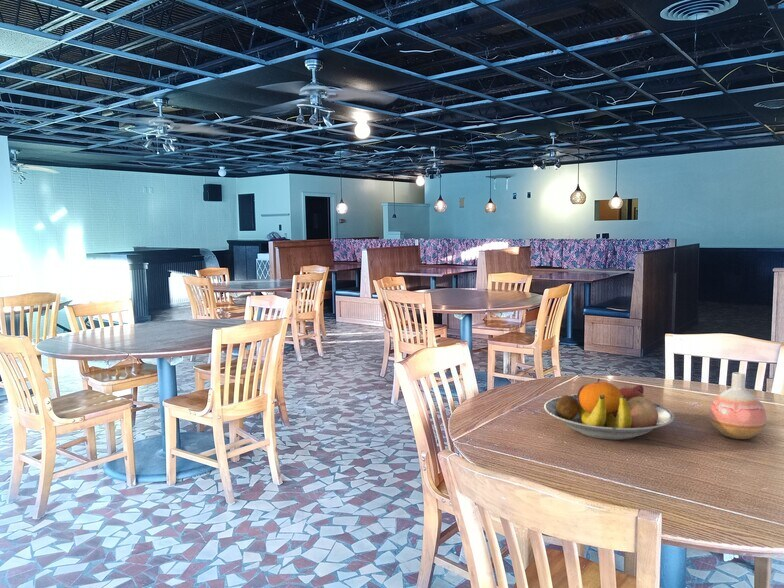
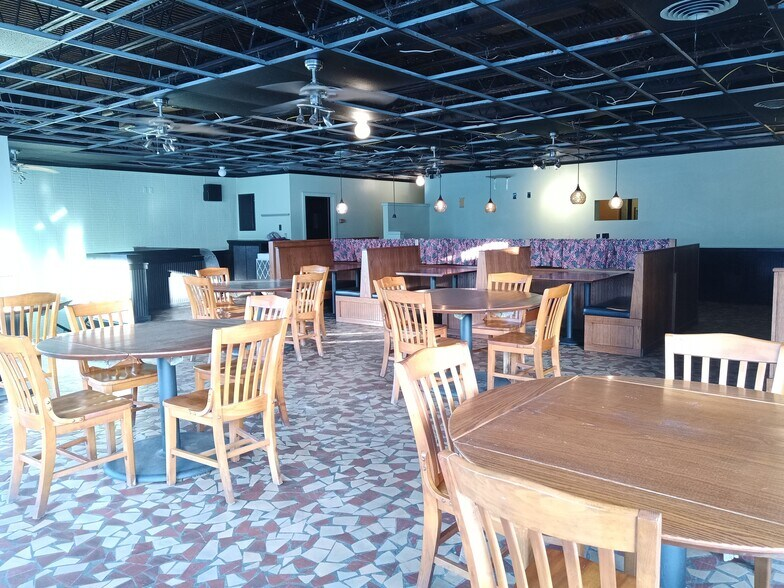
- vase [708,371,767,440]
- fruit bowl [543,378,675,441]
